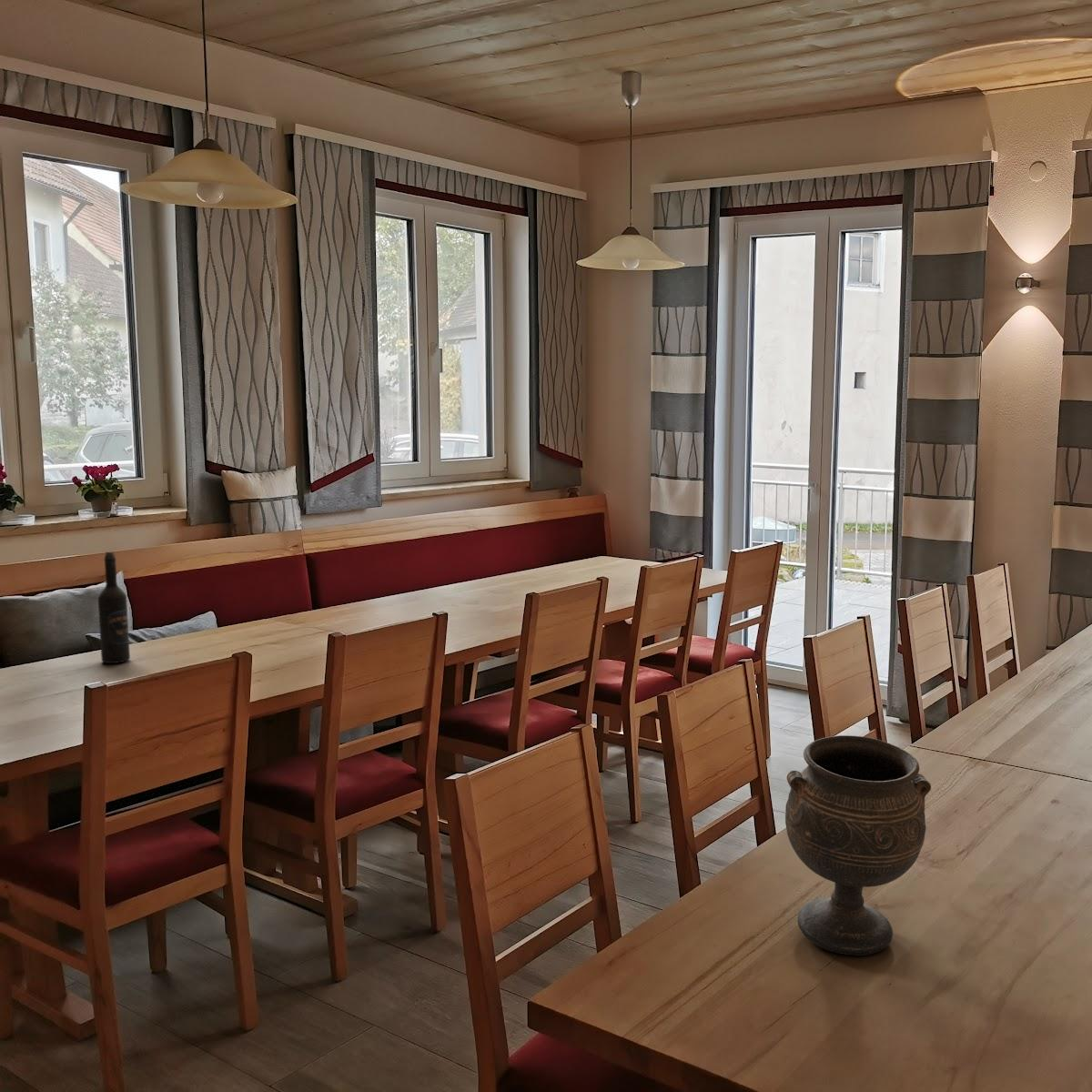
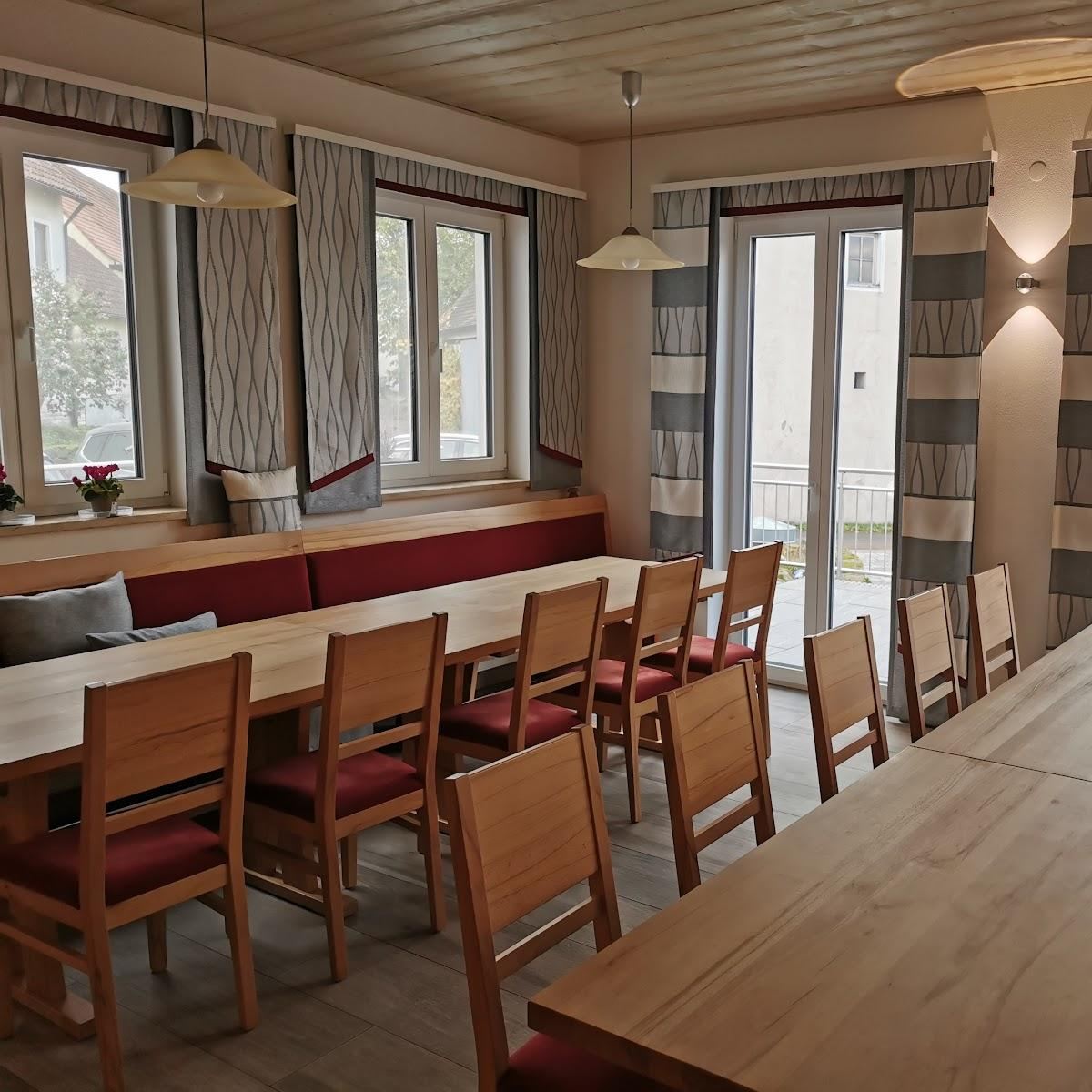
- goblet [784,734,932,956]
- wine bottle [97,551,131,664]
